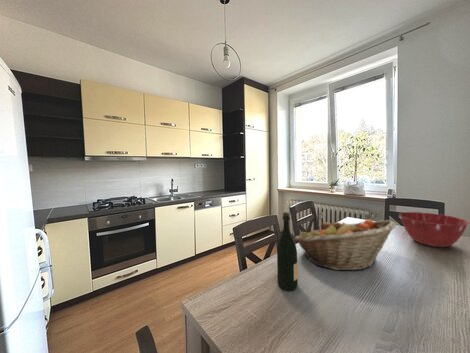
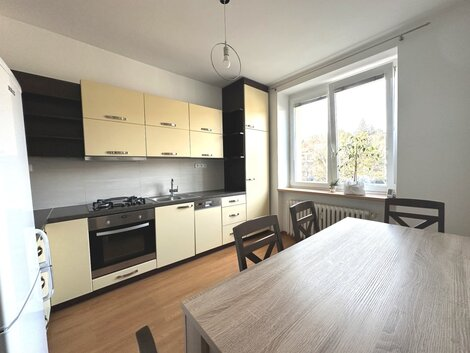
- wine bottle [276,211,299,292]
- mixing bowl [398,211,470,248]
- fruit basket [293,218,397,271]
